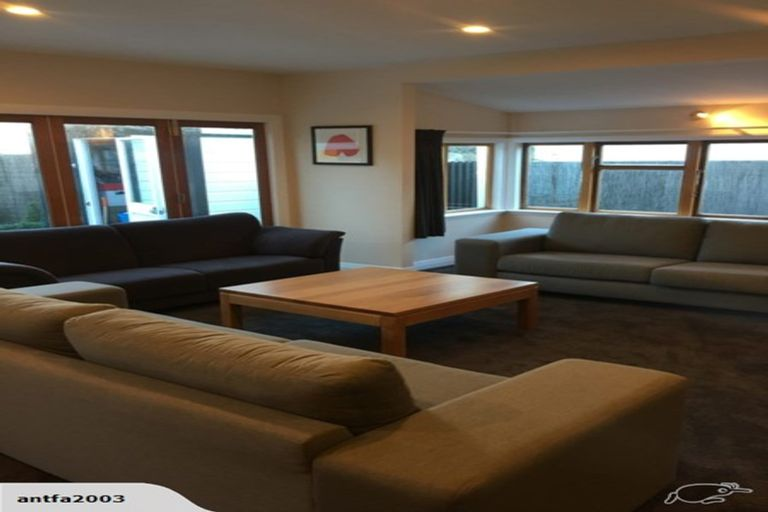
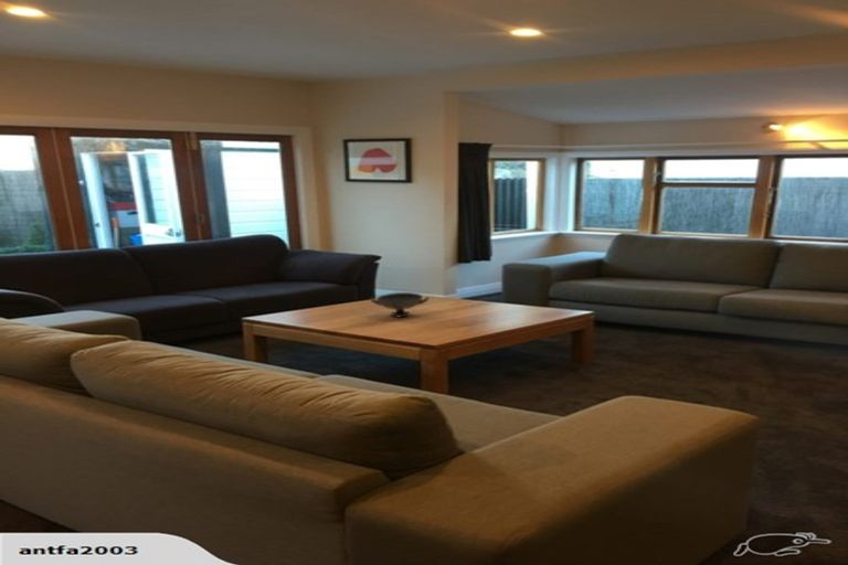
+ decorative bowl [369,291,431,318]
